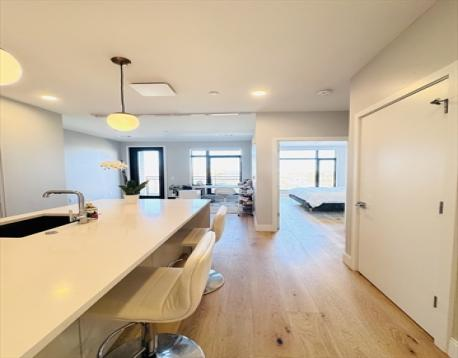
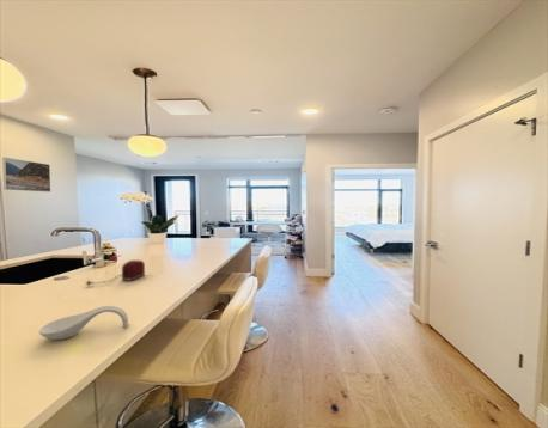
+ toaster [85,259,146,287]
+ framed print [1,157,51,194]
+ spoon rest [38,305,129,341]
